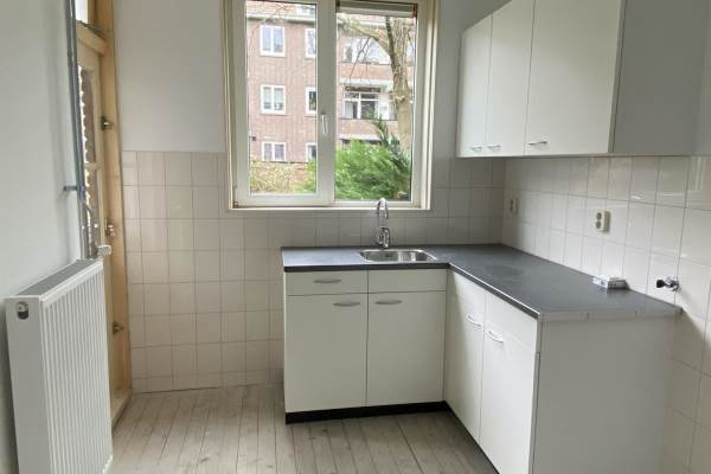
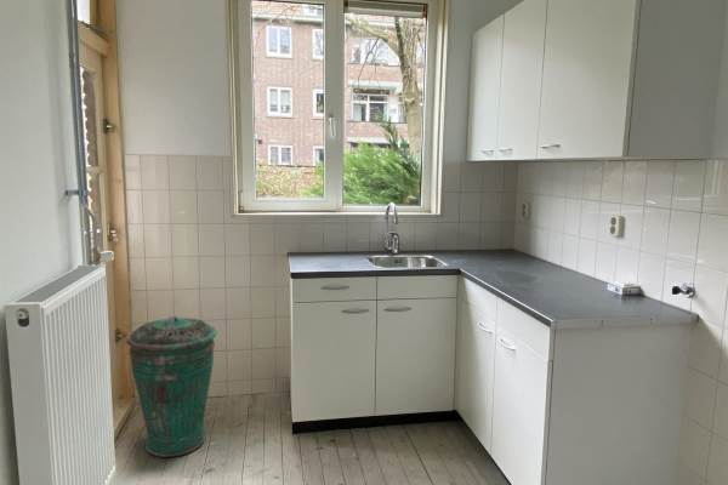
+ trash can [125,315,217,458]
